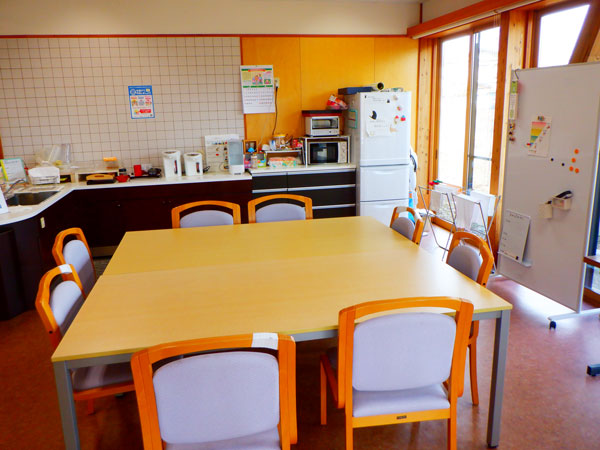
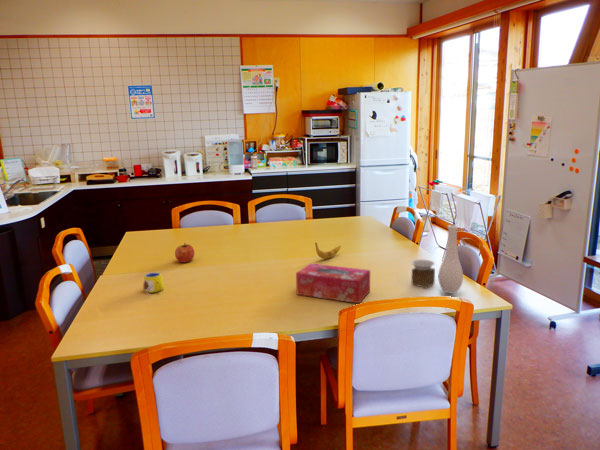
+ banana [314,242,342,260]
+ tissue box [295,262,371,304]
+ fruit [174,242,195,263]
+ mug [142,272,165,296]
+ vase [410,224,464,294]
